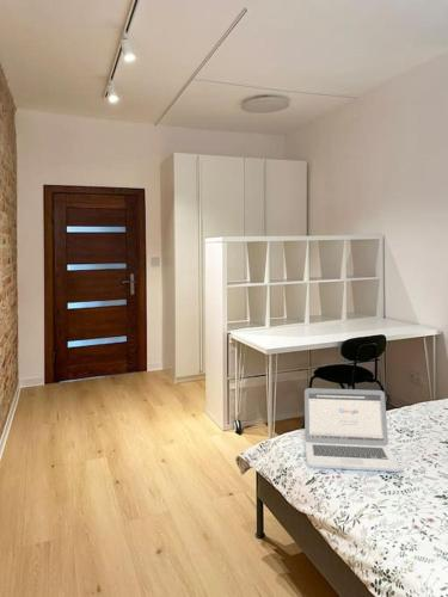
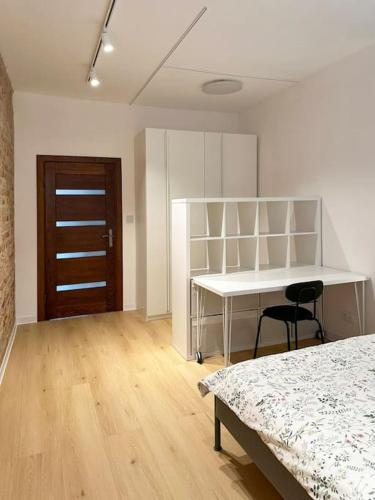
- laptop [303,387,403,473]
